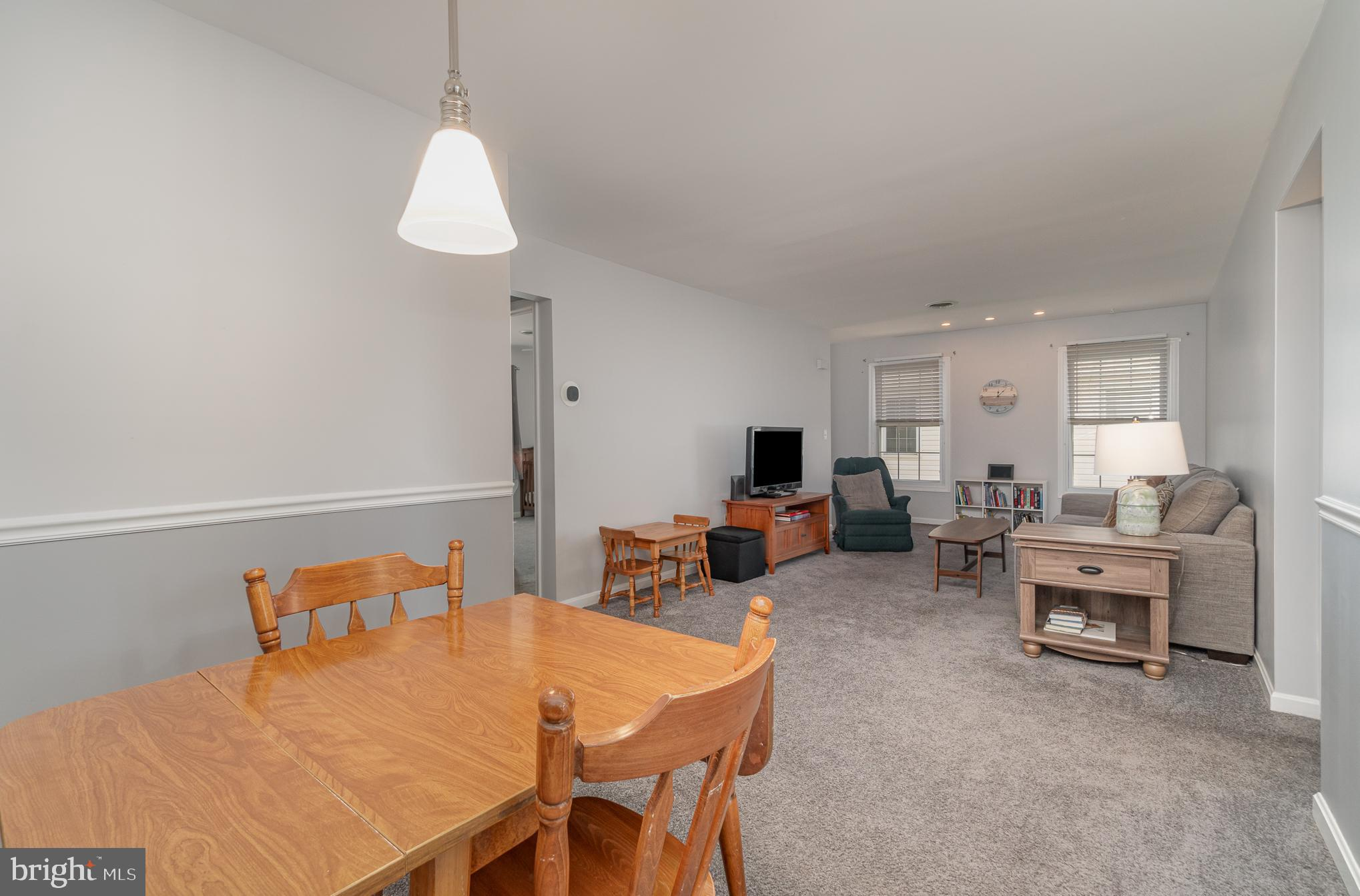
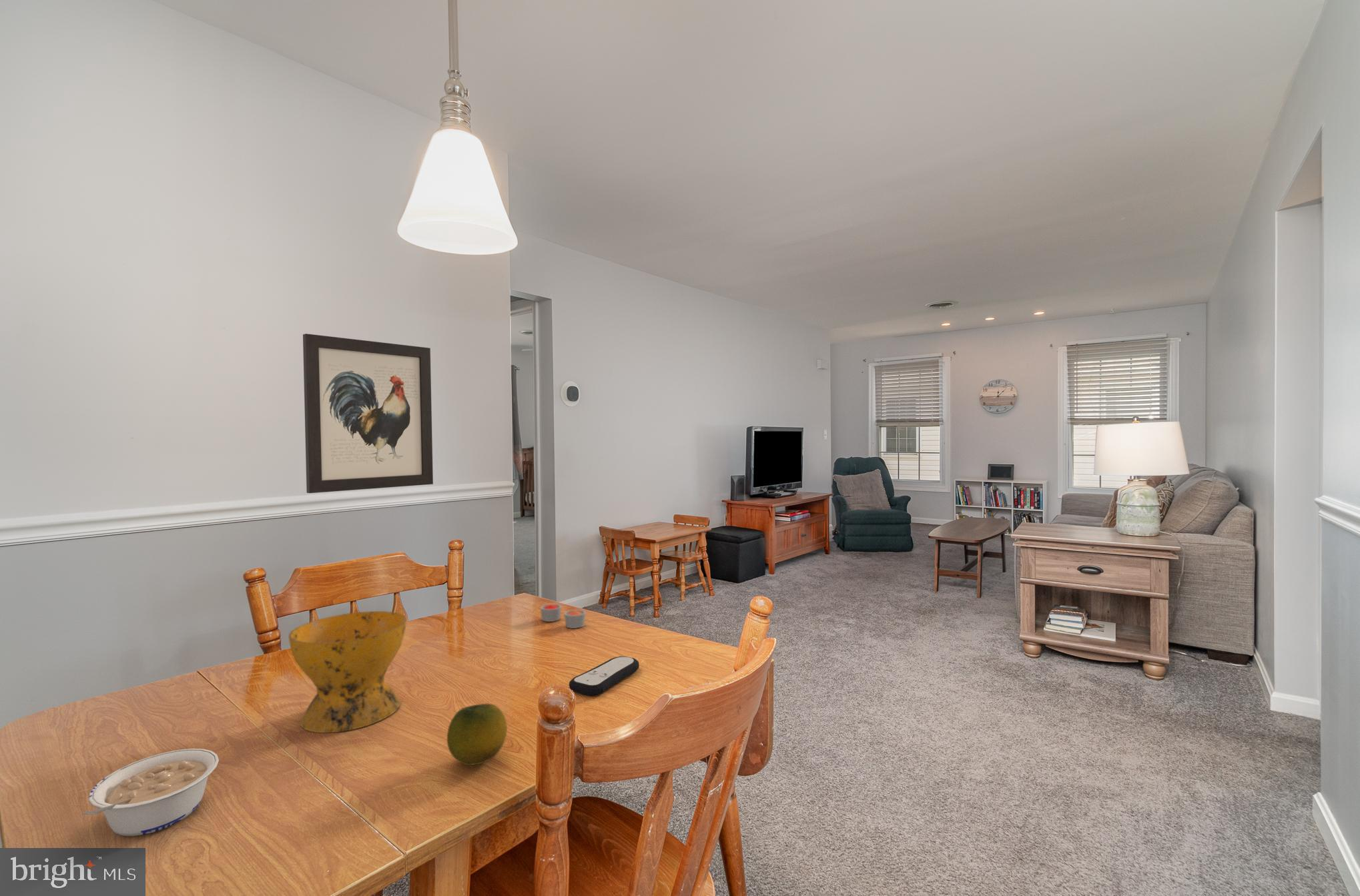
+ wall art [302,333,434,494]
+ bowl [288,610,407,733]
+ remote control [569,656,640,697]
+ legume [83,748,220,837]
+ fruit [446,703,508,766]
+ candle [540,603,587,629]
